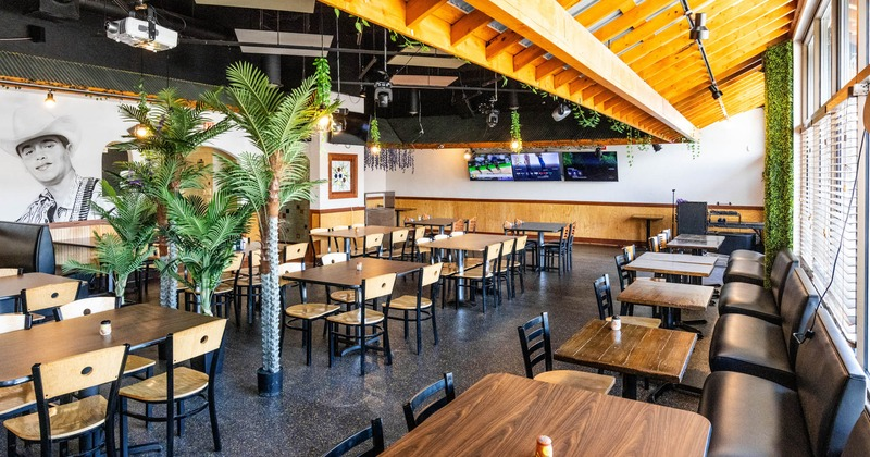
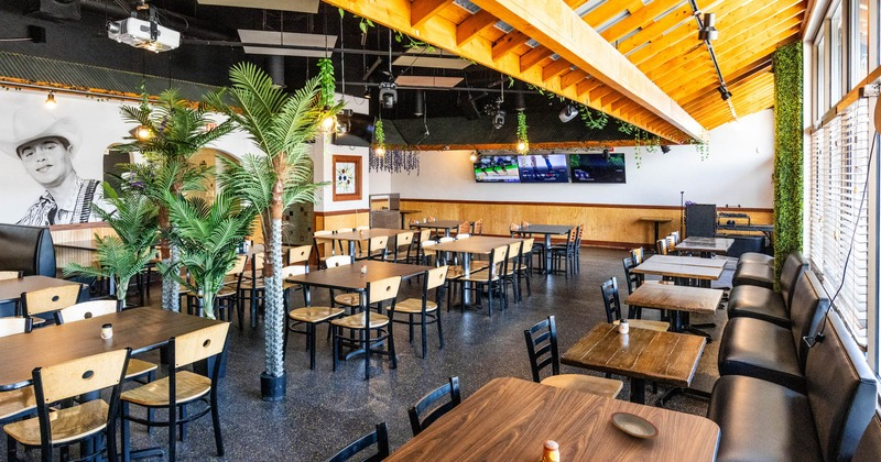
+ plate [610,410,660,439]
